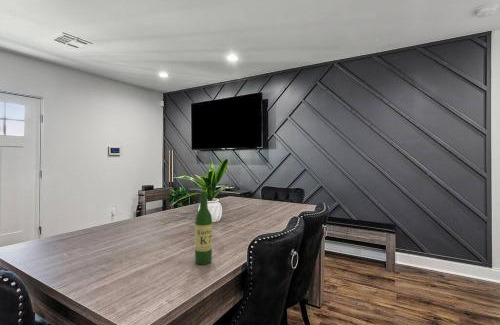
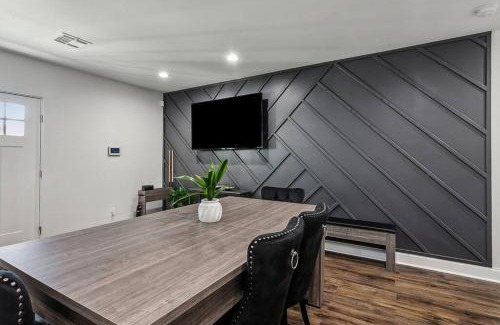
- wine bottle [194,190,213,266]
